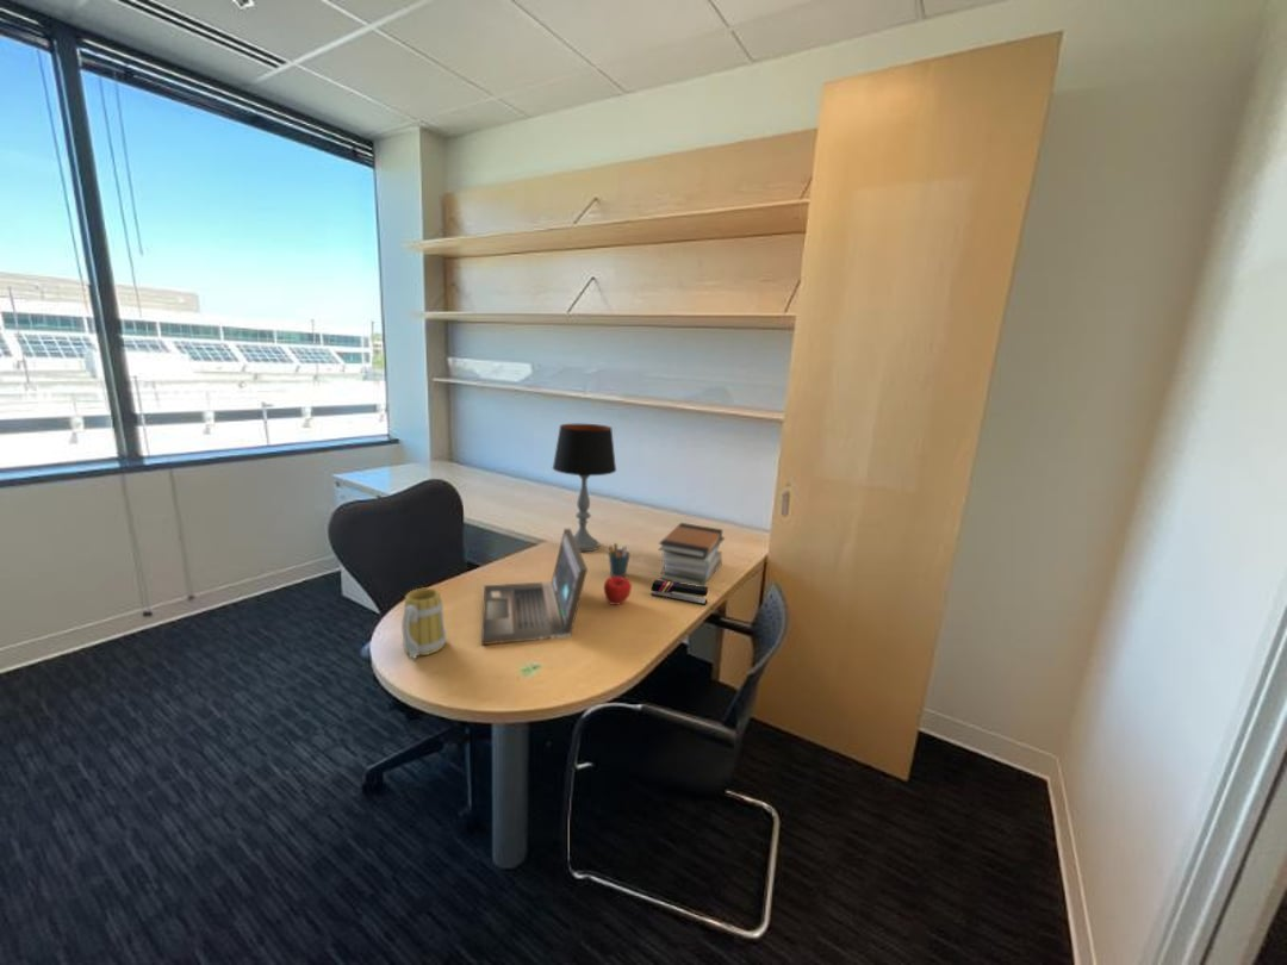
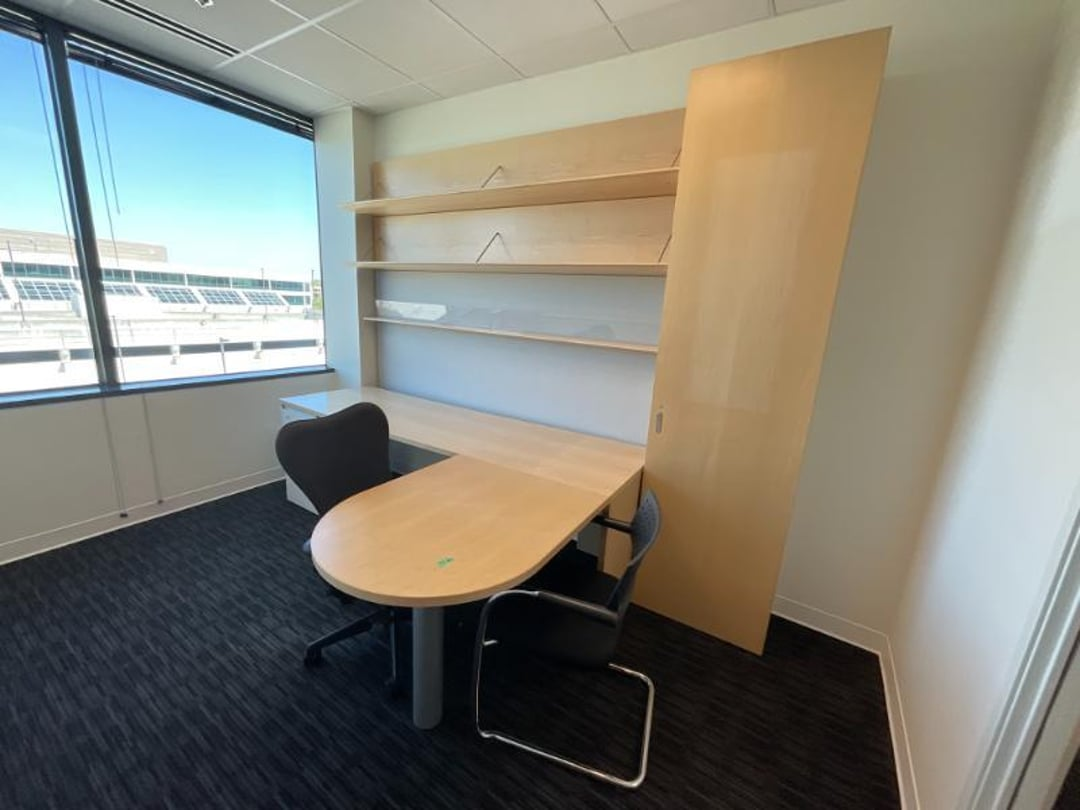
- stapler [649,579,709,606]
- apple [603,575,633,606]
- book stack [658,522,726,586]
- table lamp [552,423,617,553]
- laptop [480,528,589,646]
- mug [400,587,448,659]
- pen holder [607,542,632,578]
